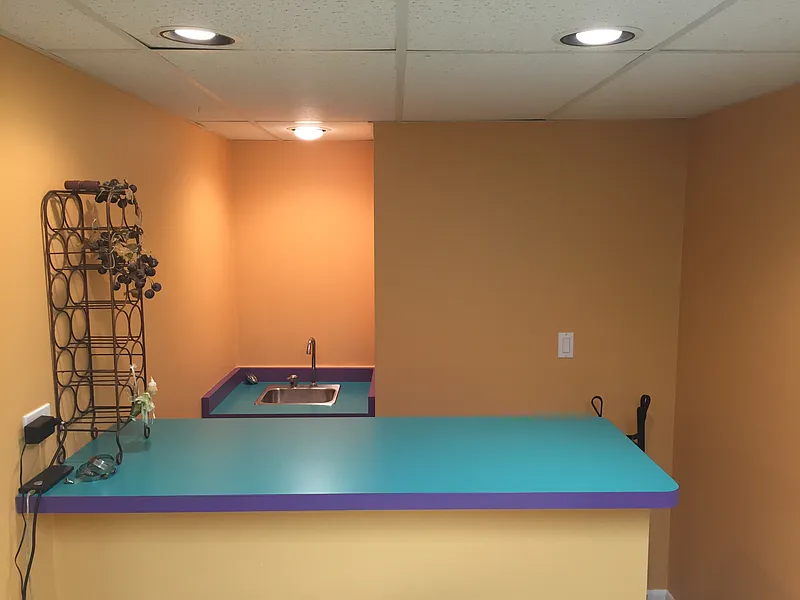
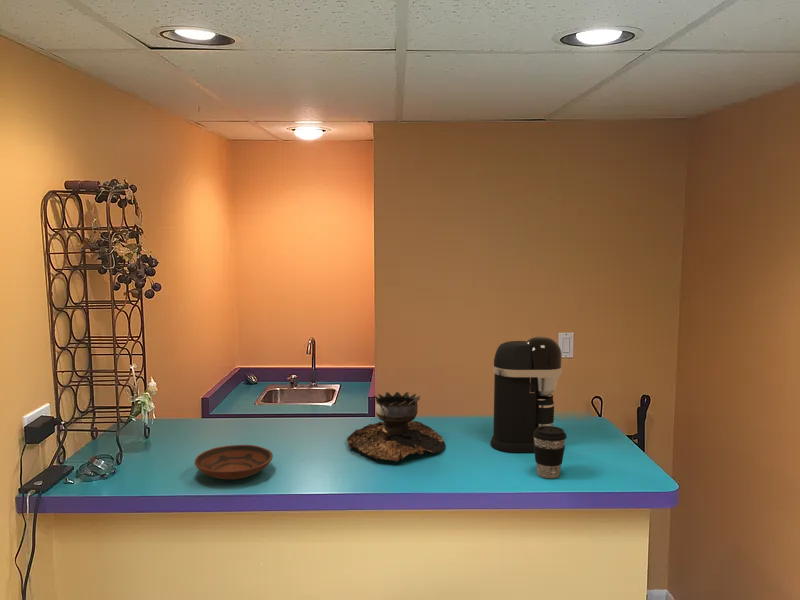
+ coffee cup [533,426,567,479]
+ bowl [194,444,274,481]
+ coffee maker [489,335,563,453]
+ brazier [346,391,446,462]
